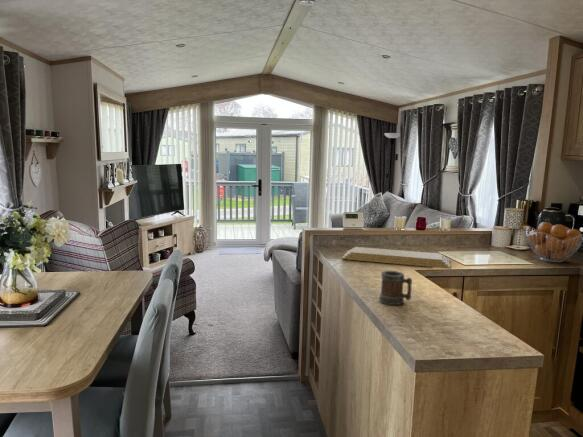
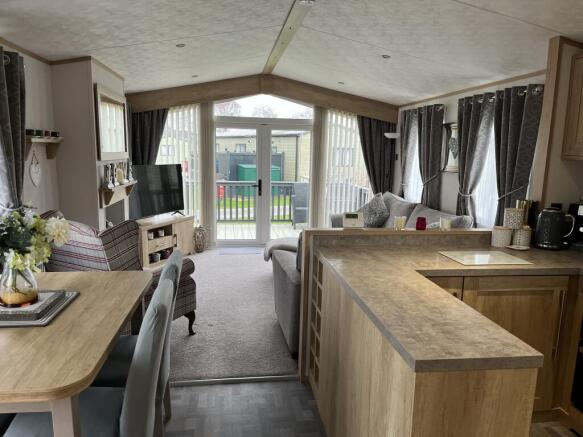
- mug [378,270,413,306]
- cutting board [341,246,451,269]
- fruit basket [525,221,583,263]
